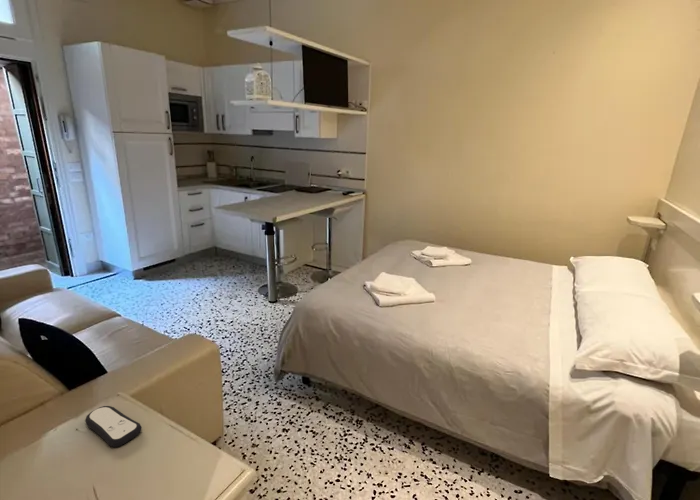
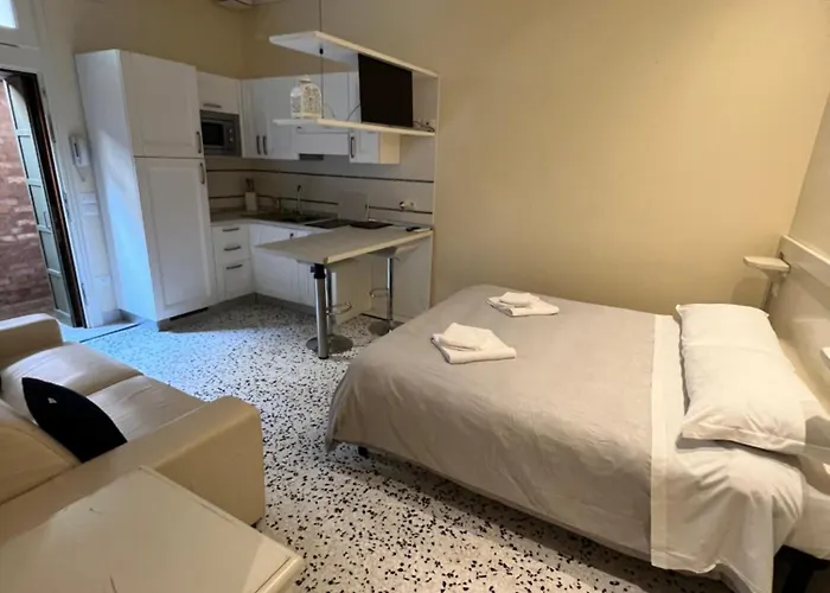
- remote control [84,405,143,448]
